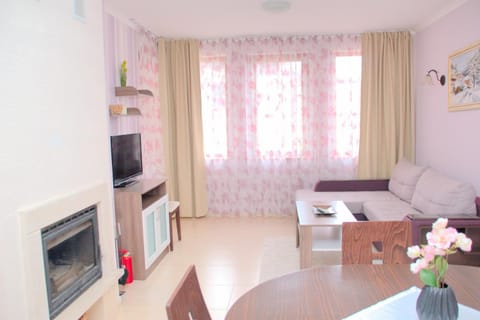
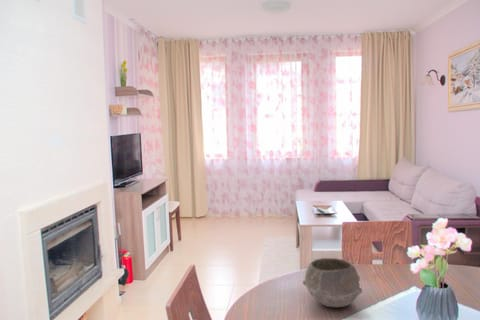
+ bowl [302,257,363,308]
